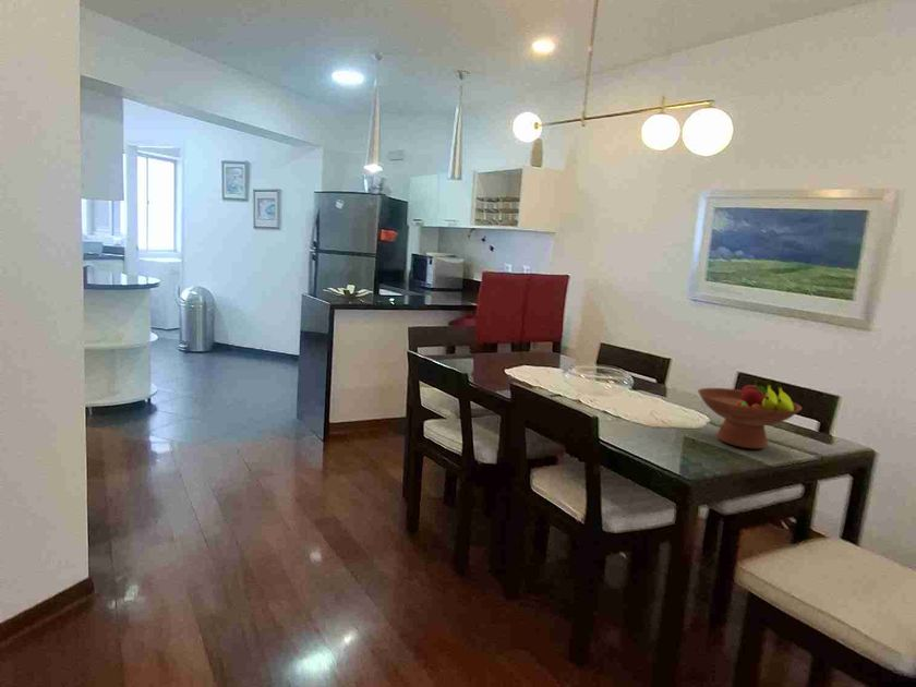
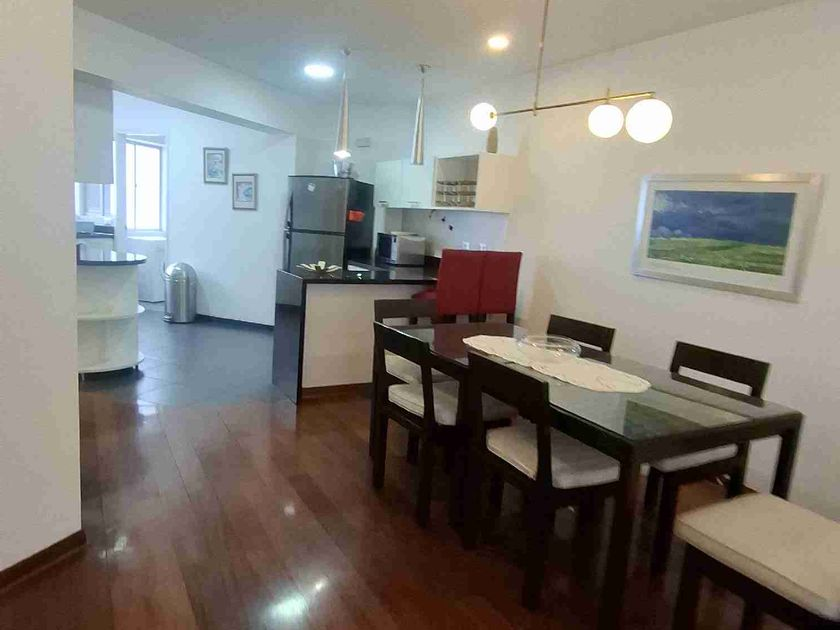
- fruit bowl [697,378,803,450]
